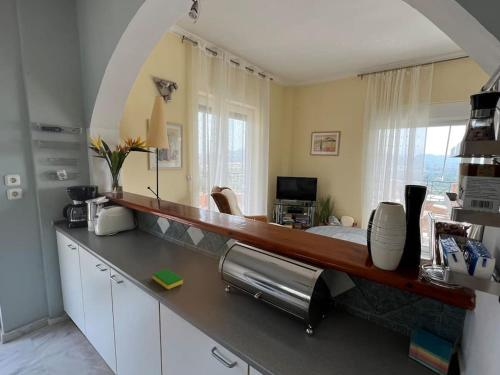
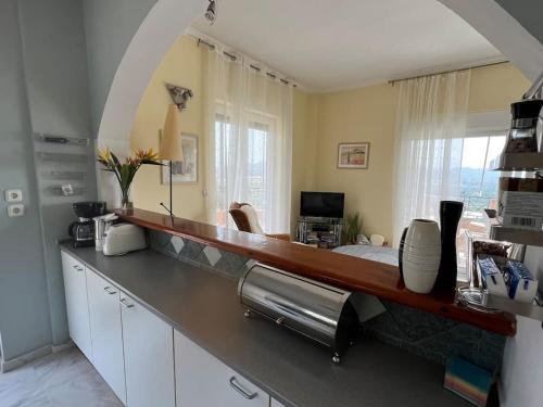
- dish sponge [152,268,184,290]
